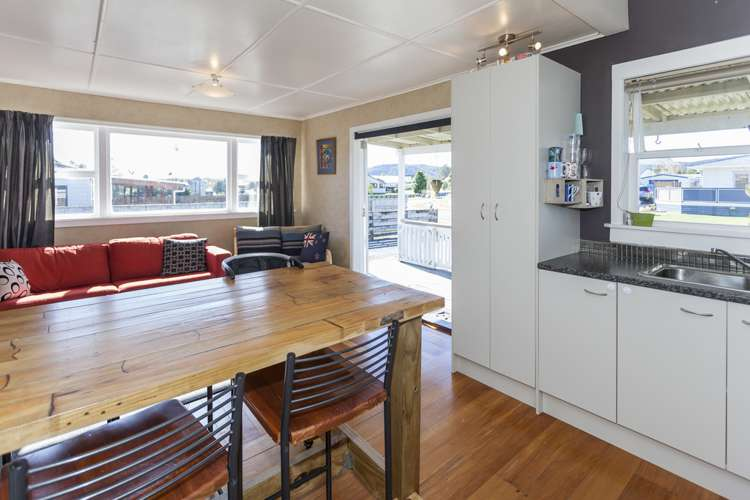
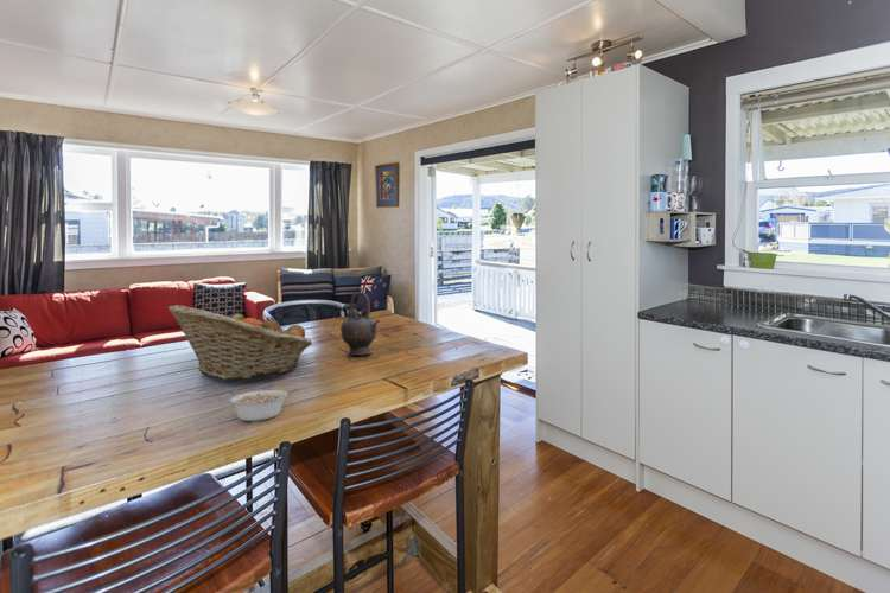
+ legume [228,388,300,422]
+ teapot [339,291,381,357]
+ fruit basket [166,304,313,381]
